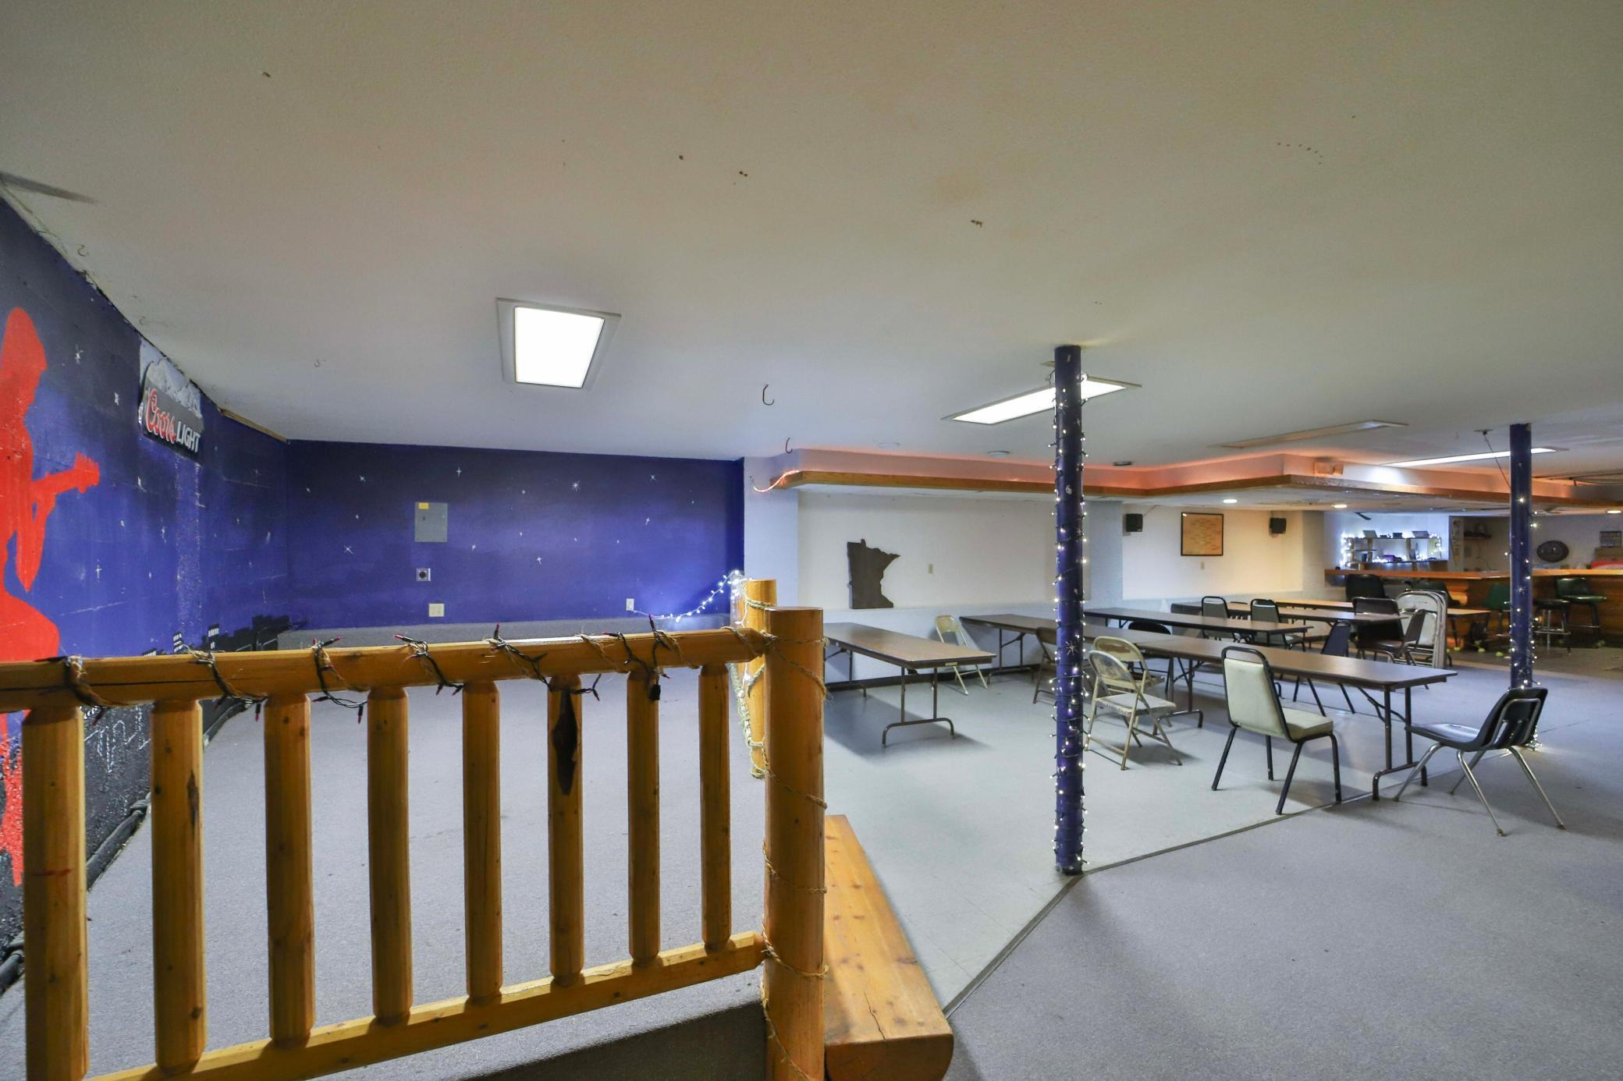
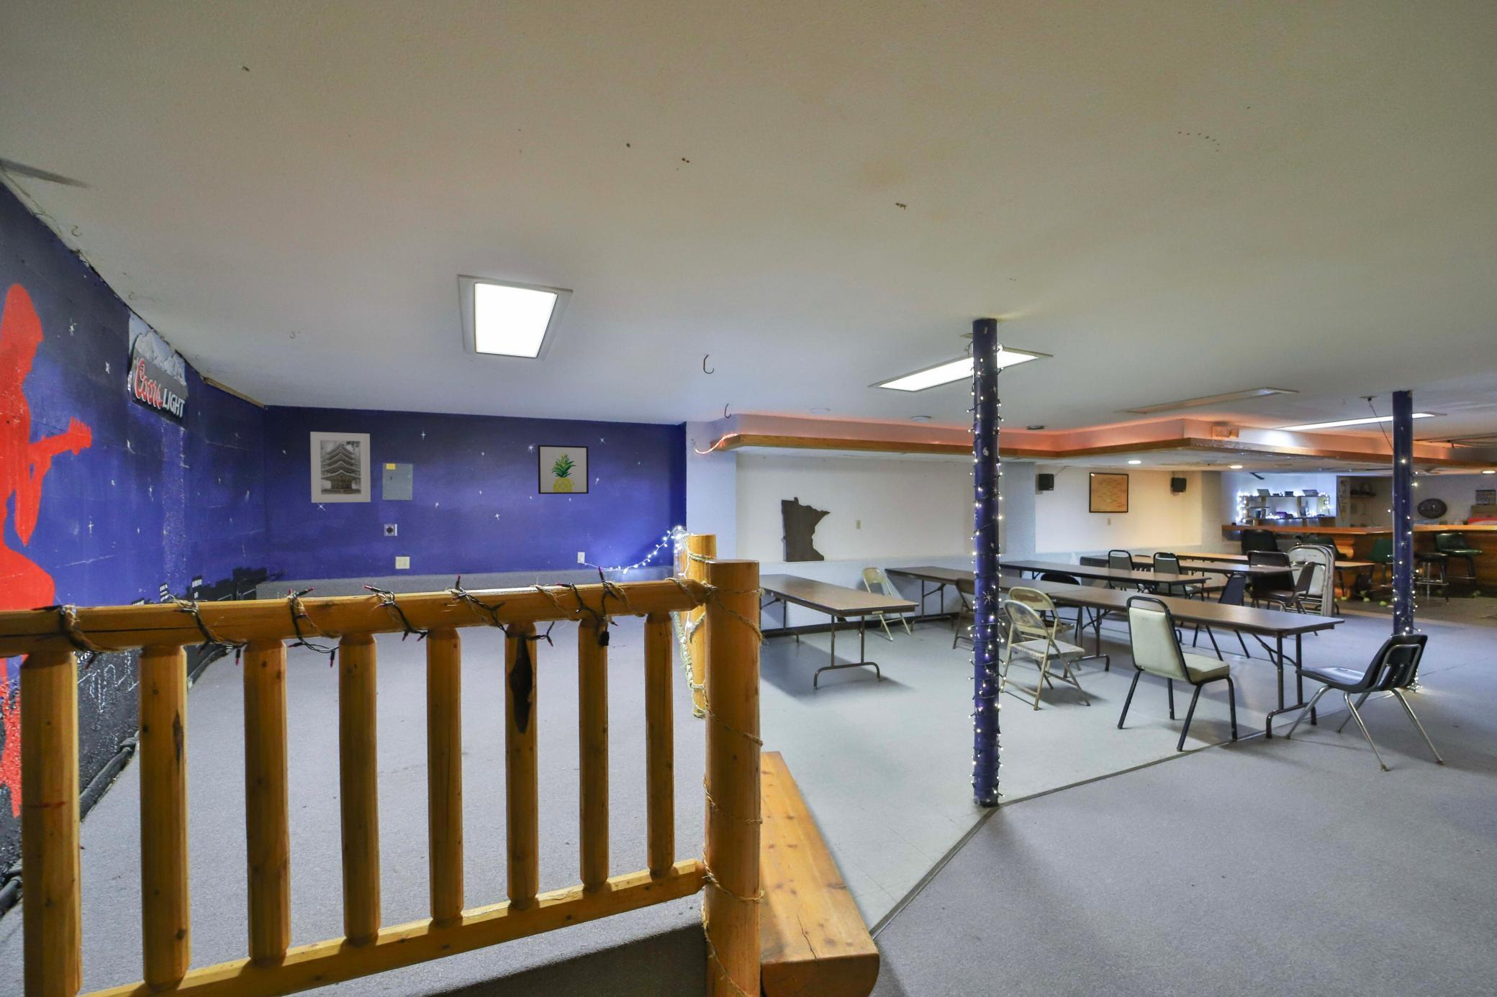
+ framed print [309,431,372,504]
+ wall art [536,445,590,495]
